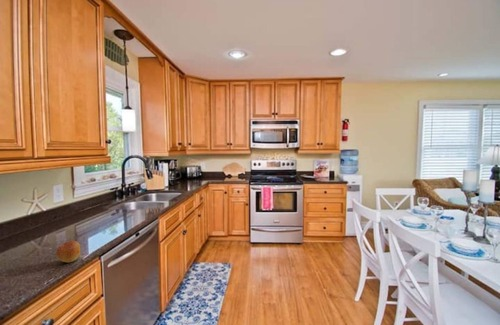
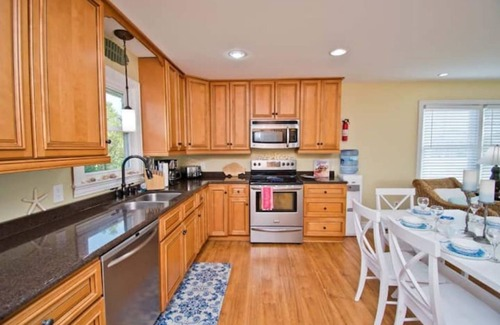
- apple [55,240,81,263]
